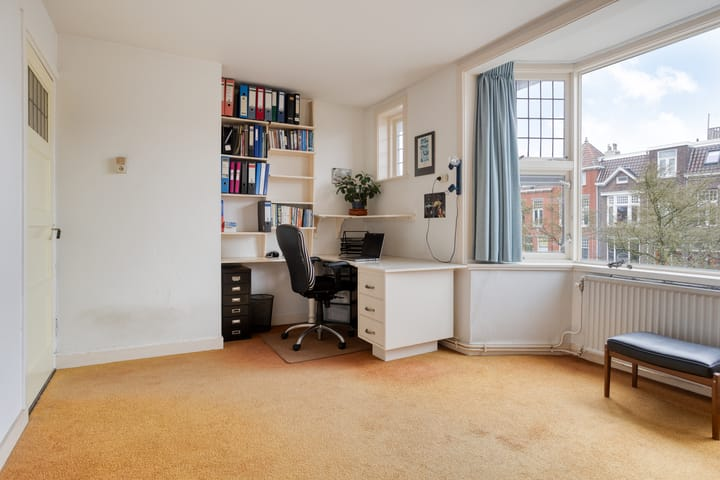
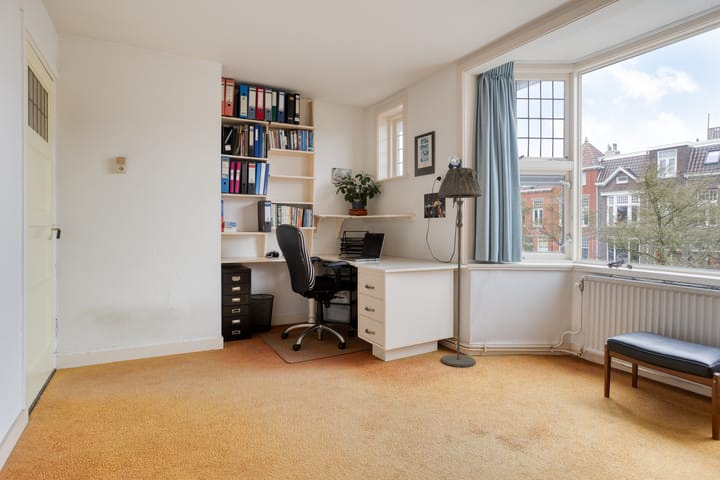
+ floor lamp [437,167,483,368]
